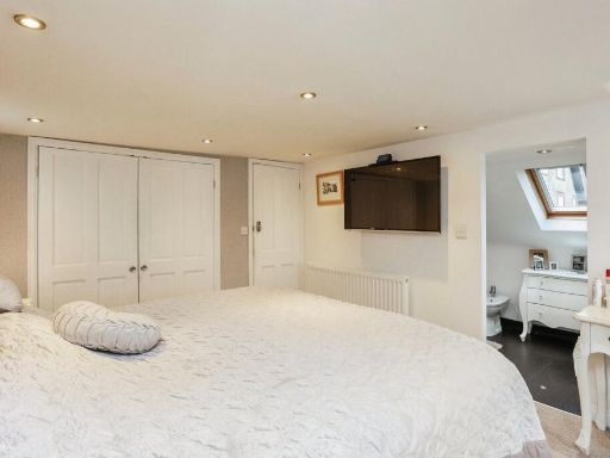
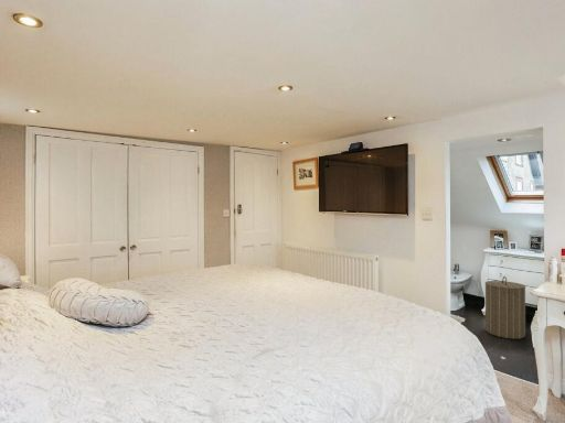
+ laundry hamper [484,275,526,340]
